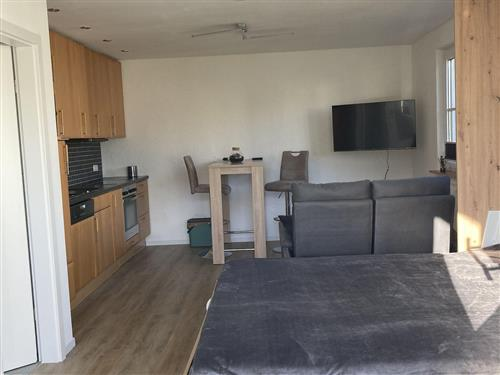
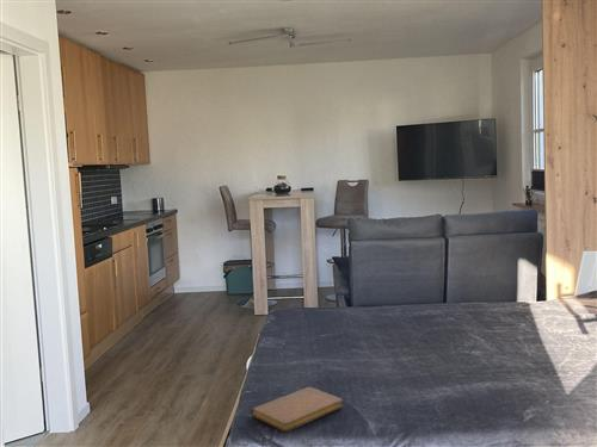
+ notebook [251,386,344,433]
